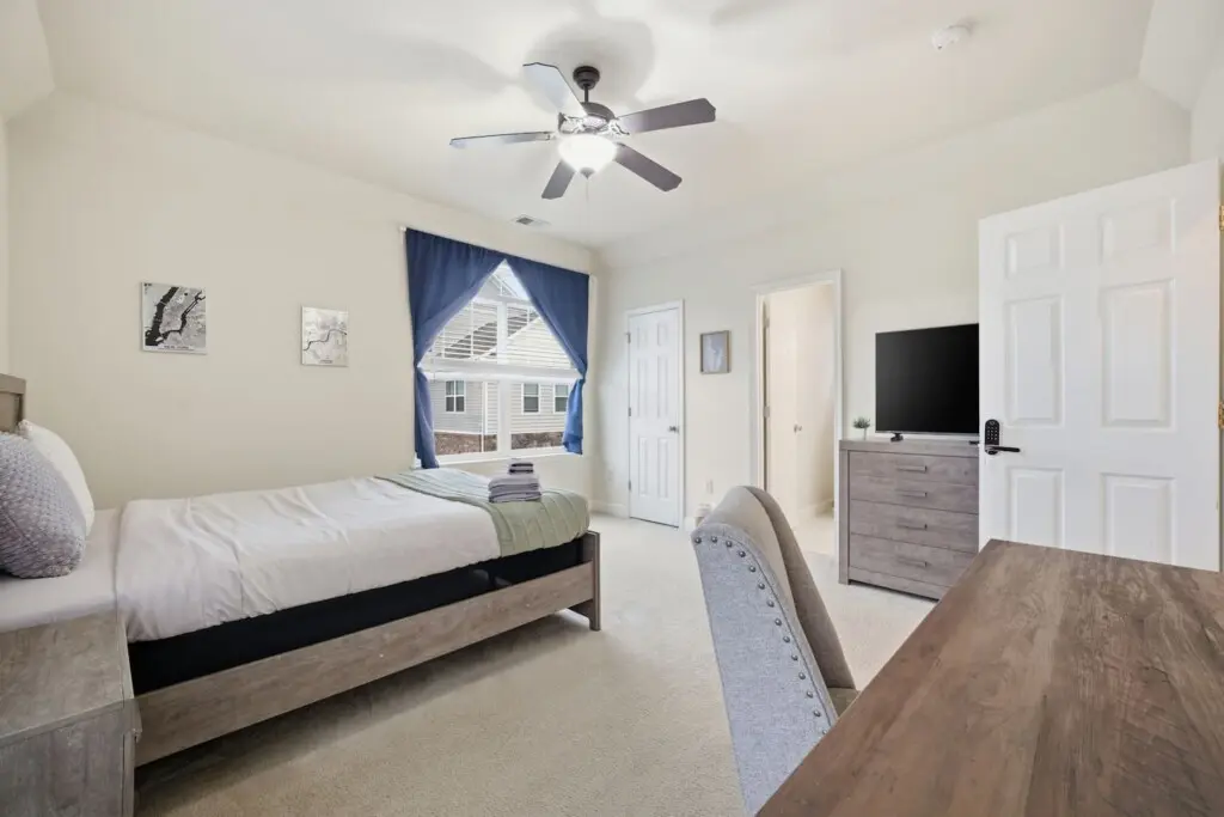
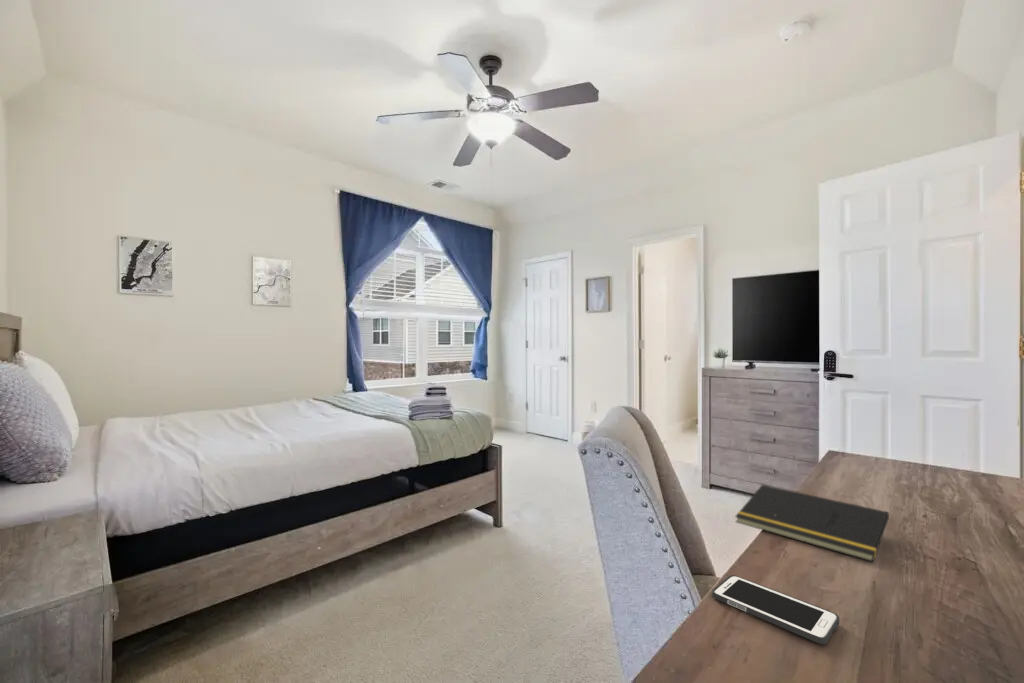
+ notepad [734,484,890,563]
+ cell phone [711,574,840,645]
